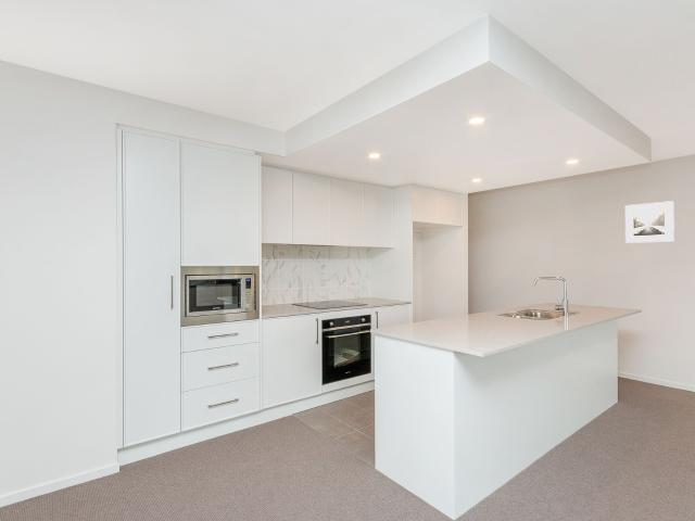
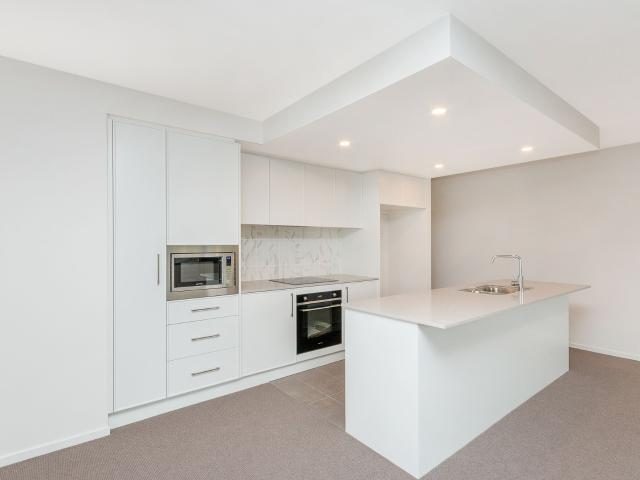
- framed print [624,200,675,244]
